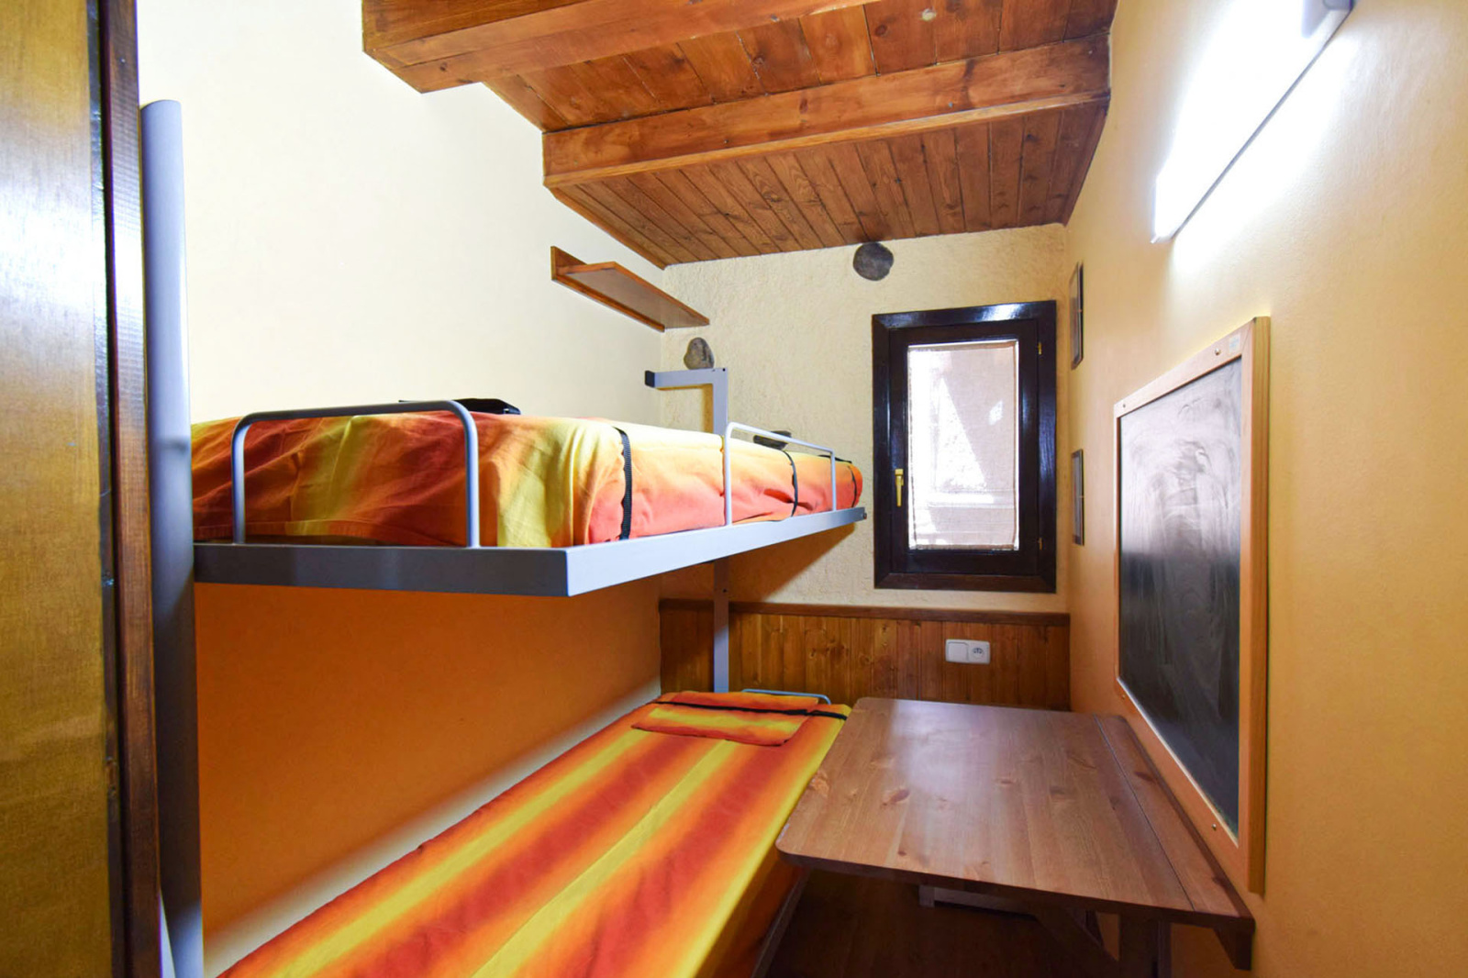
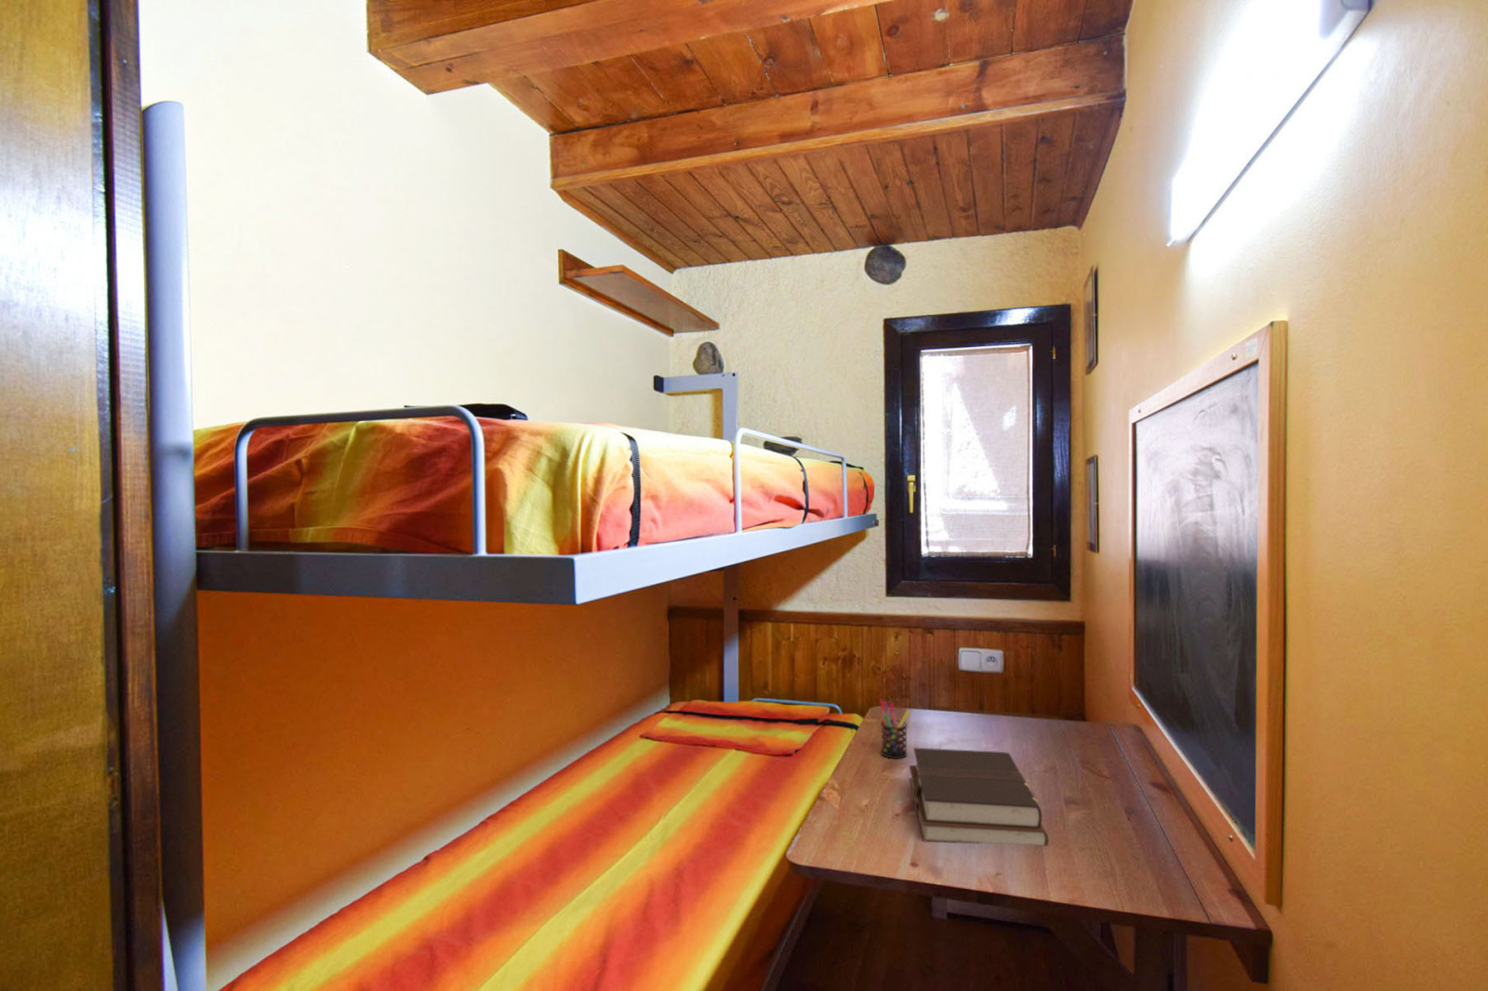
+ bible [908,748,1049,847]
+ pen holder [878,698,911,760]
